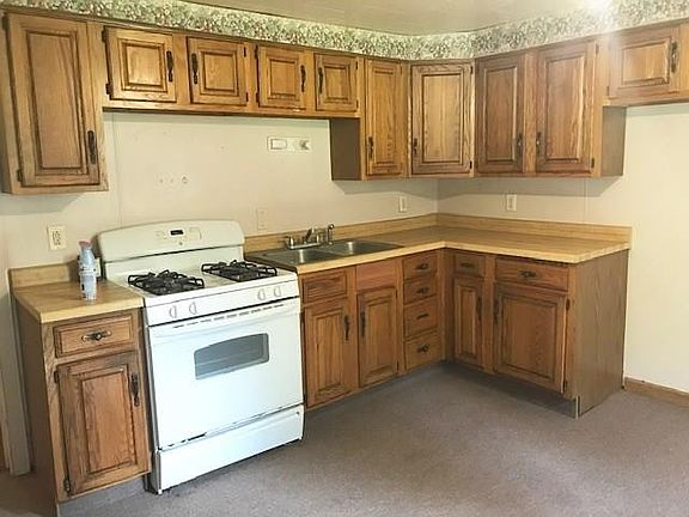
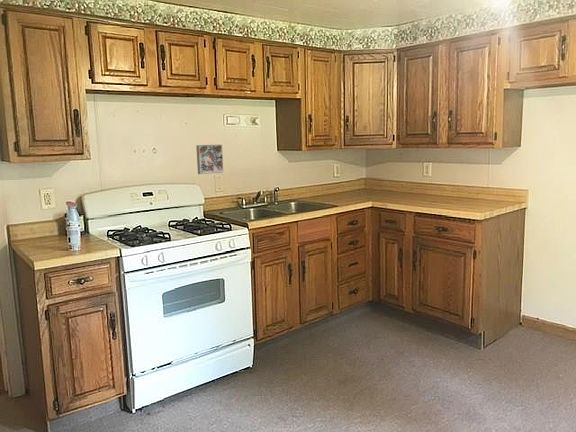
+ decorative tile [195,144,224,175]
